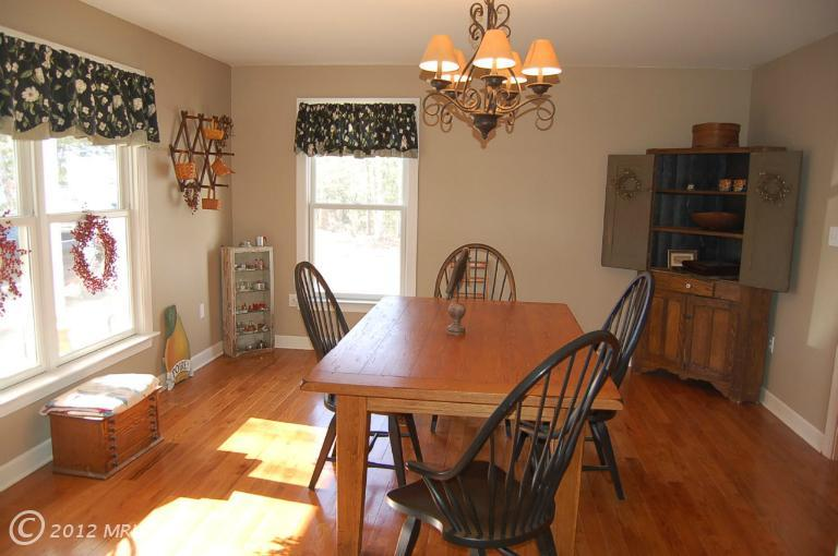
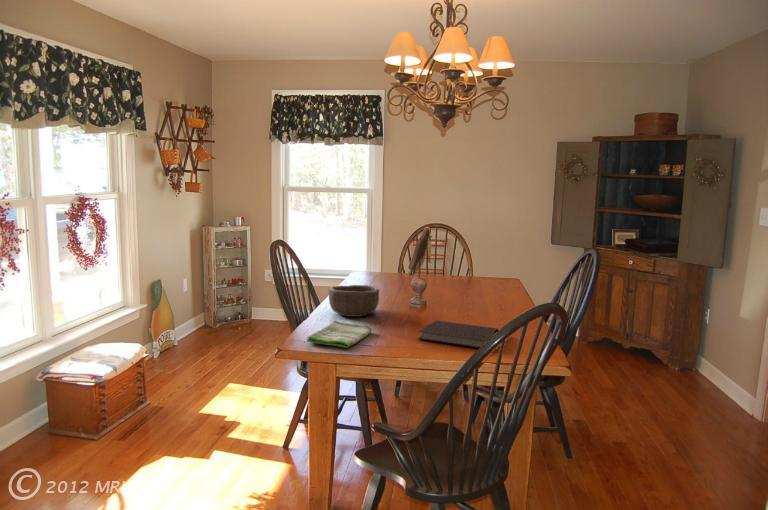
+ wooden bowl [328,284,380,318]
+ notebook [417,320,499,349]
+ dish towel [306,320,373,349]
